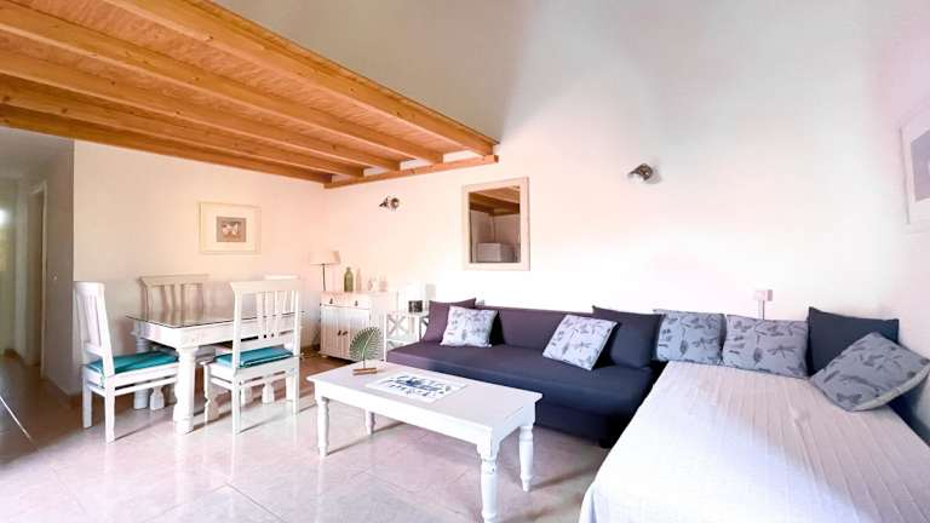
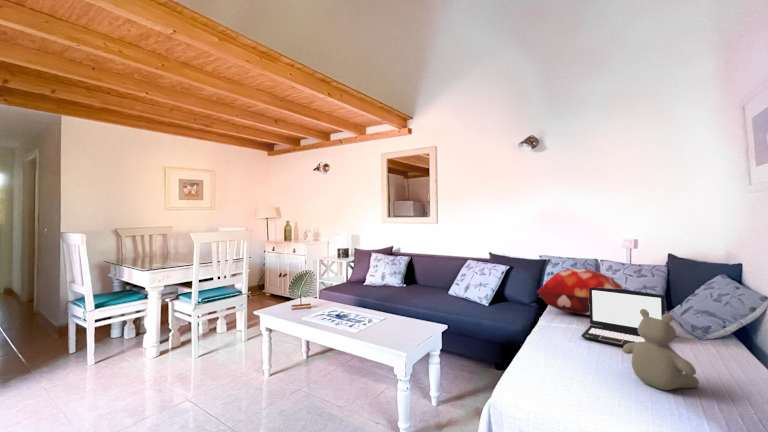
+ teddy bear [622,309,700,391]
+ laptop [580,287,666,347]
+ decorative pillow [536,268,625,316]
